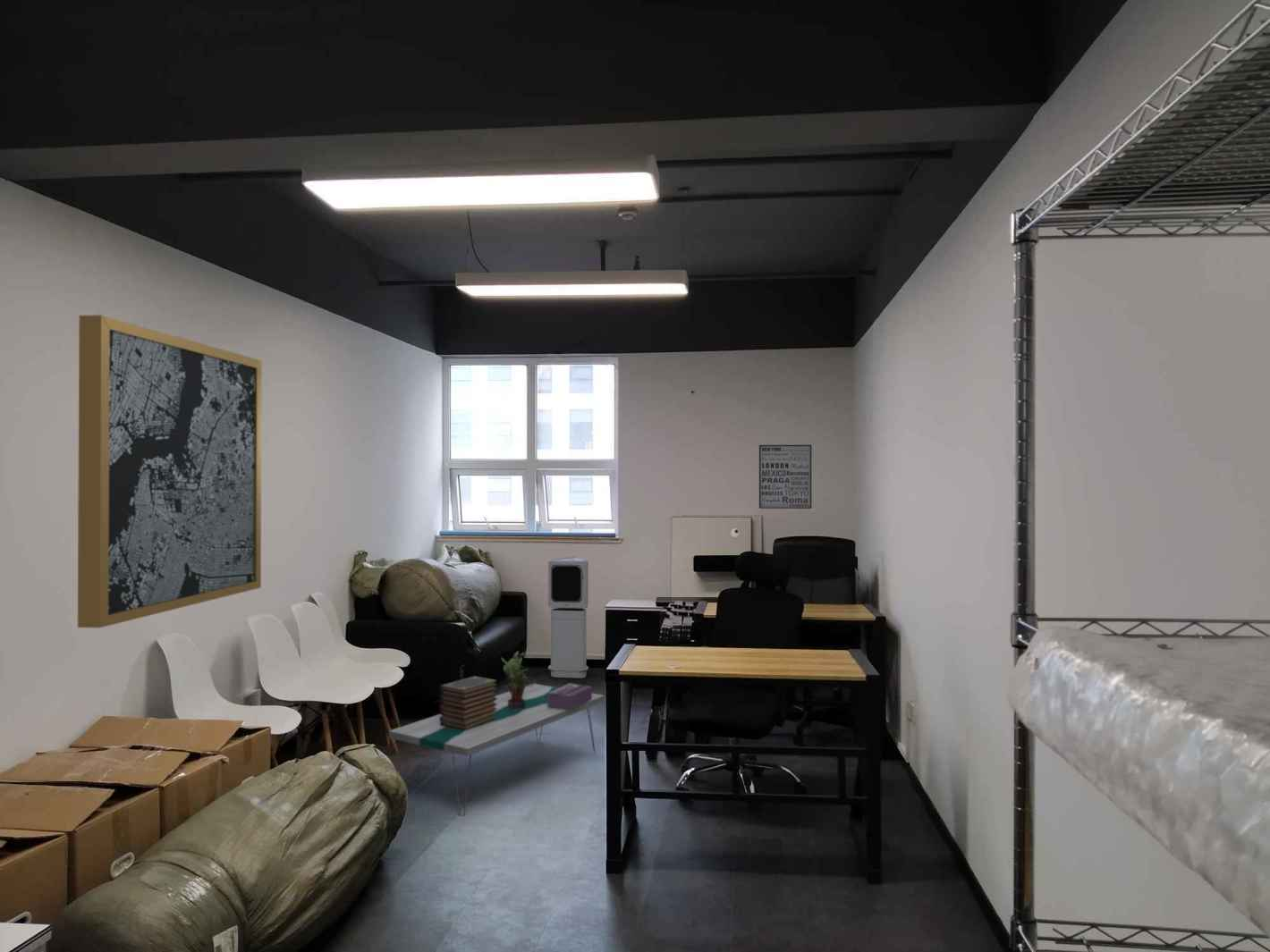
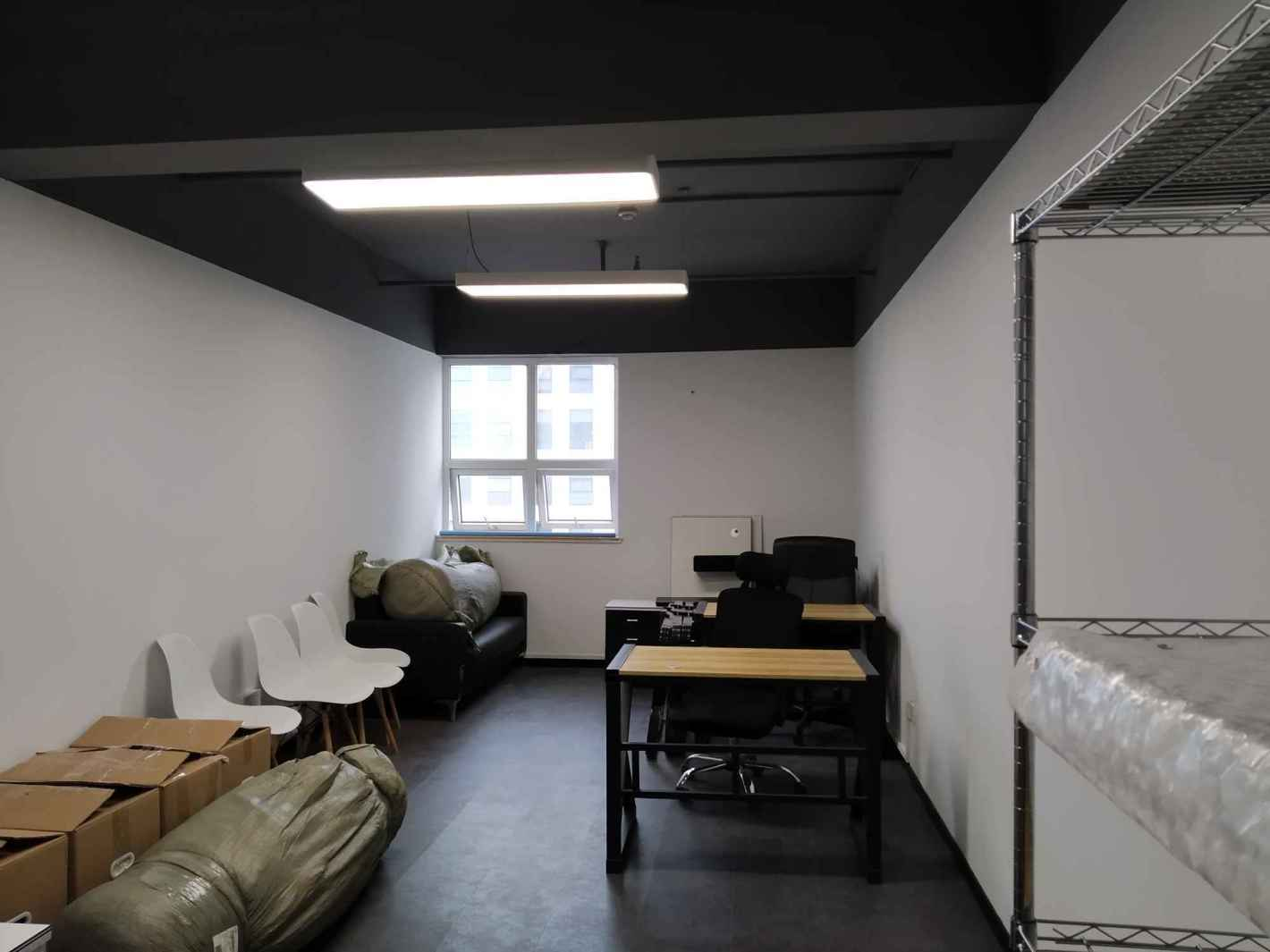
- wall art [758,444,812,510]
- tissue box [547,682,593,711]
- wall art [77,314,263,628]
- air purifier [547,556,589,679]
- book stack [438,675,498,730]
- coffee table [388,683,605,817]
- potted plant [501,650,534,709]
